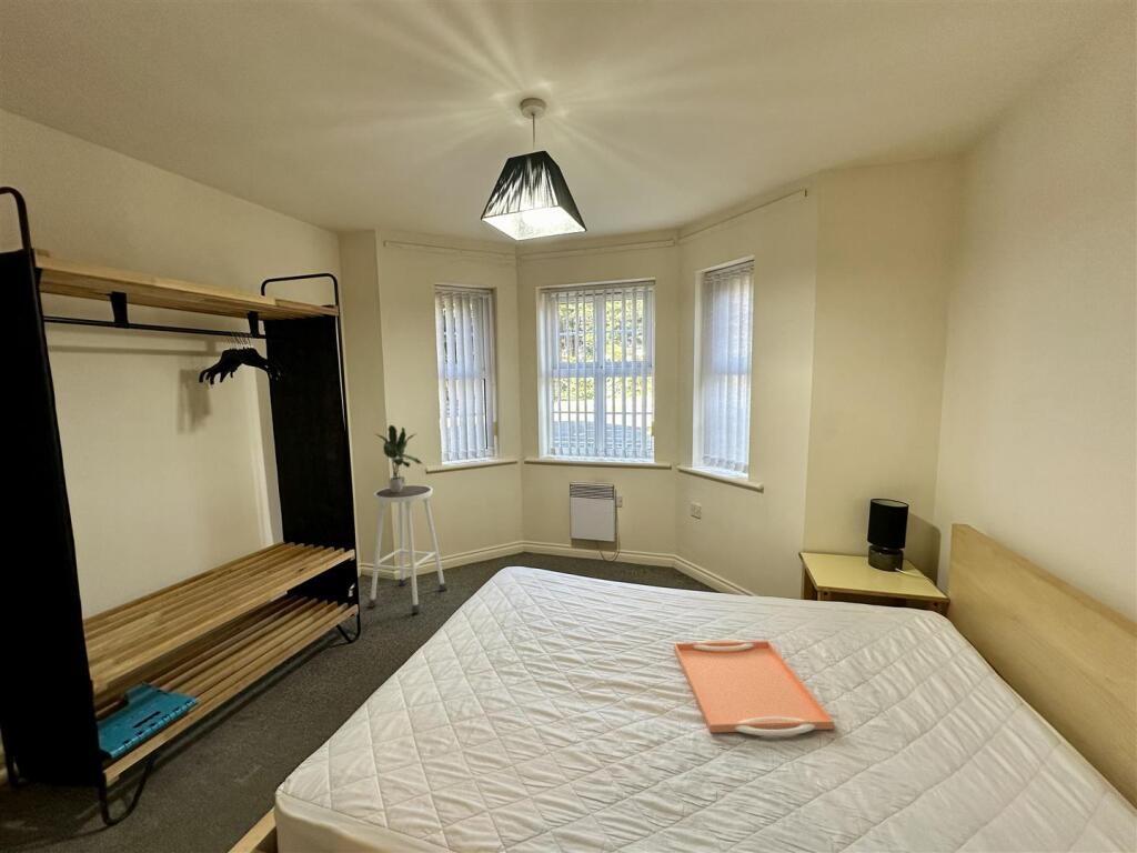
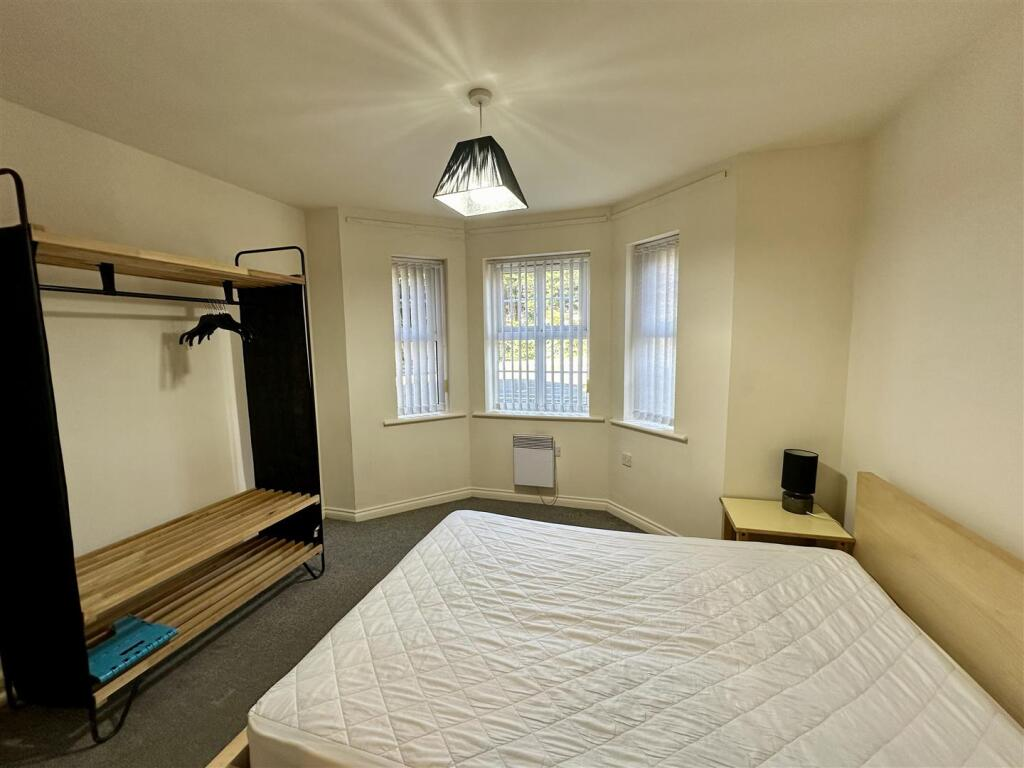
- serving tray [673,639,835,736]
- potted plant [373,424,424,492]
- stool [368,484,447,614]
